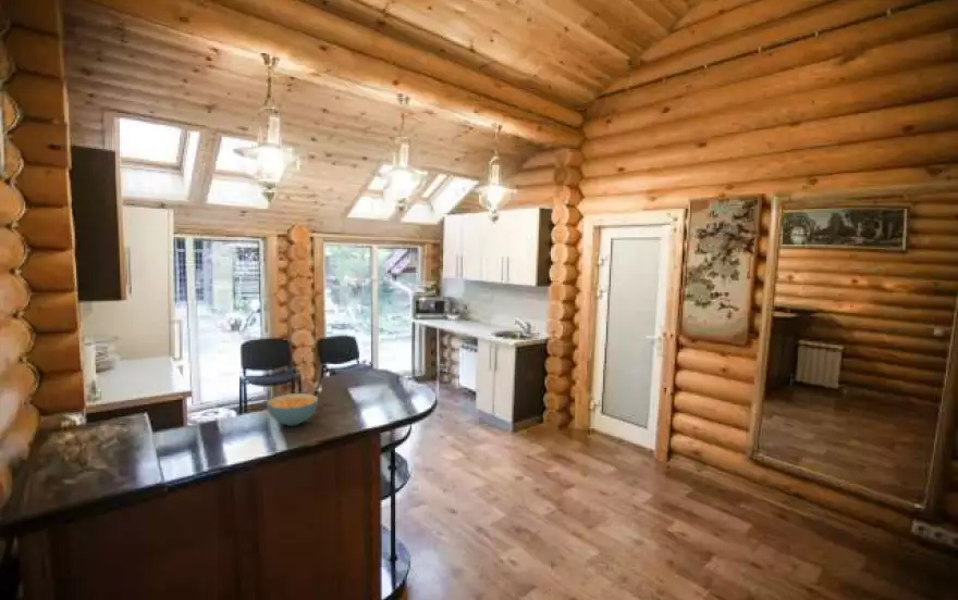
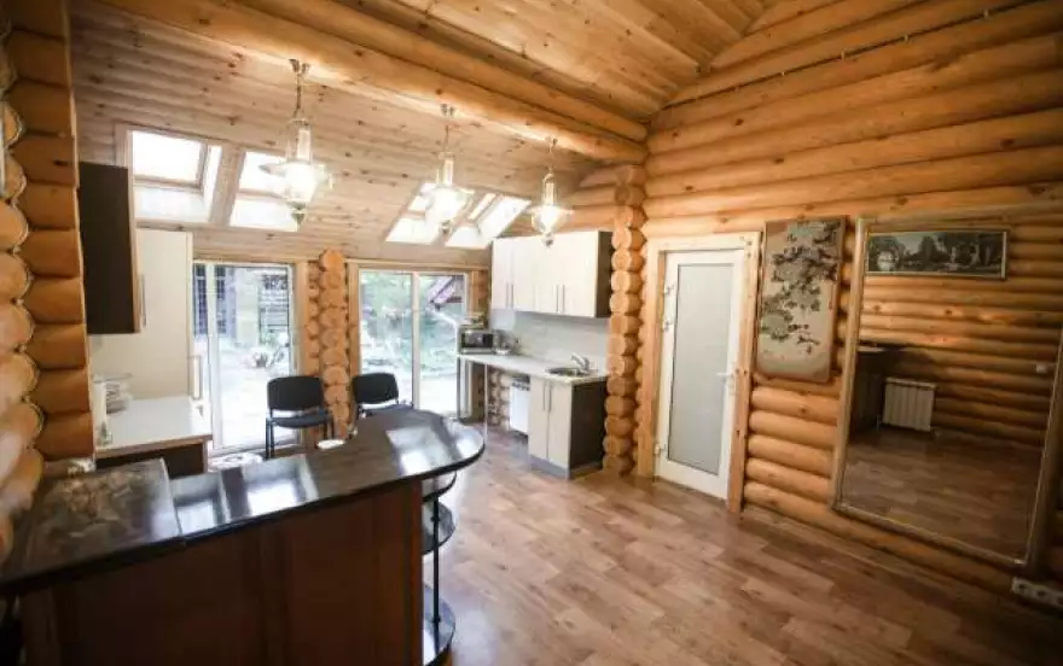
- cereal bowl [266,392,319,427]
